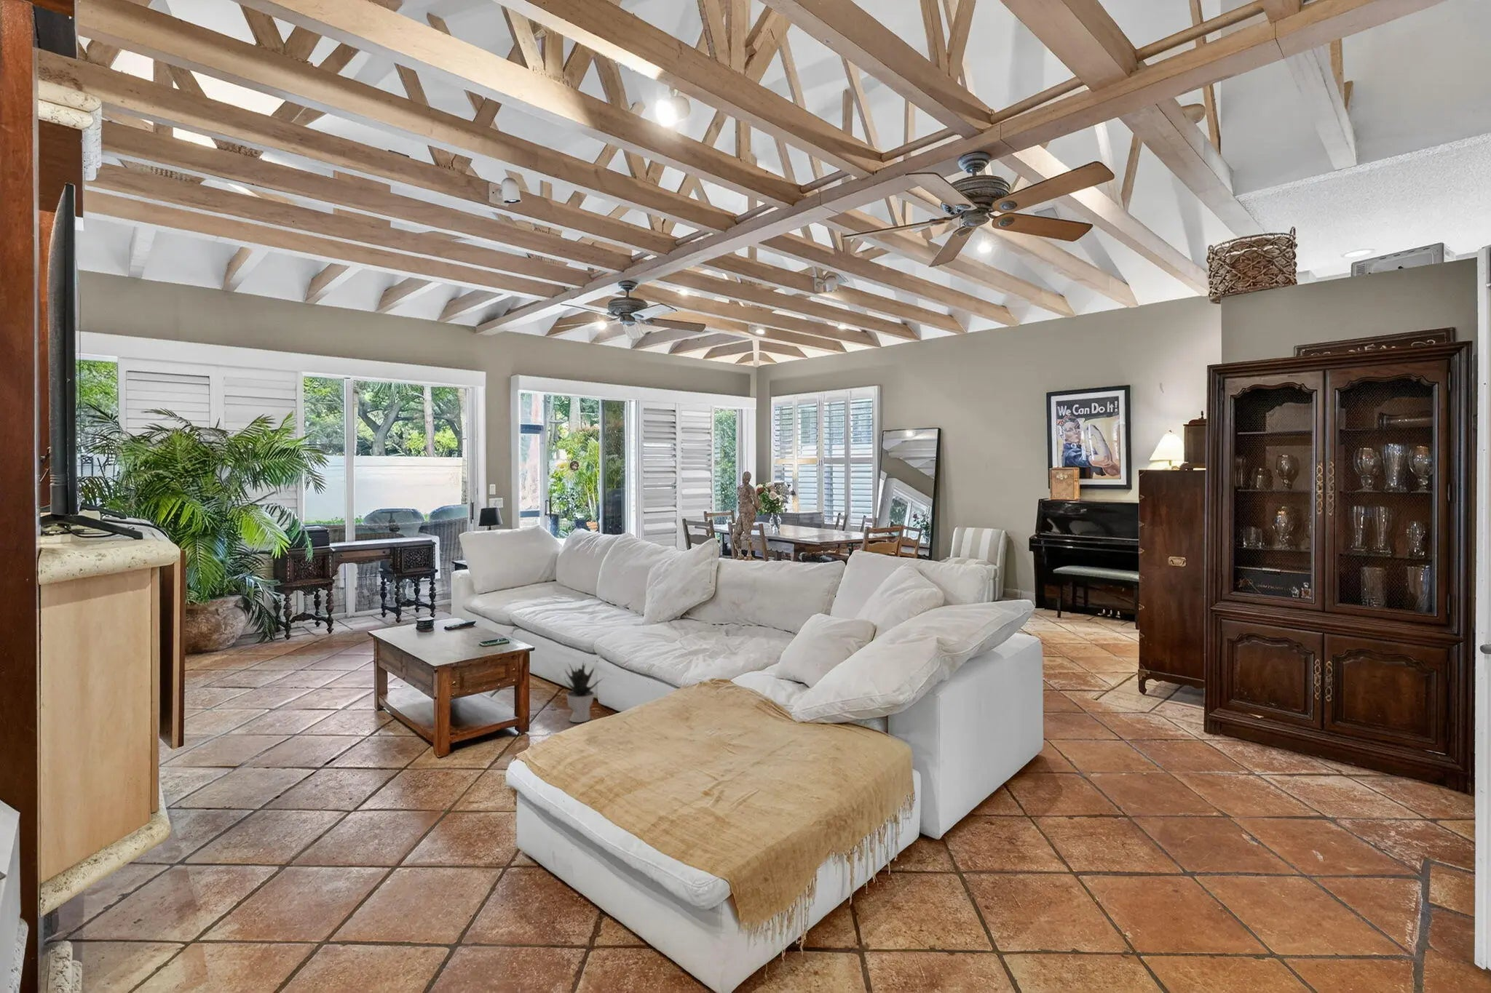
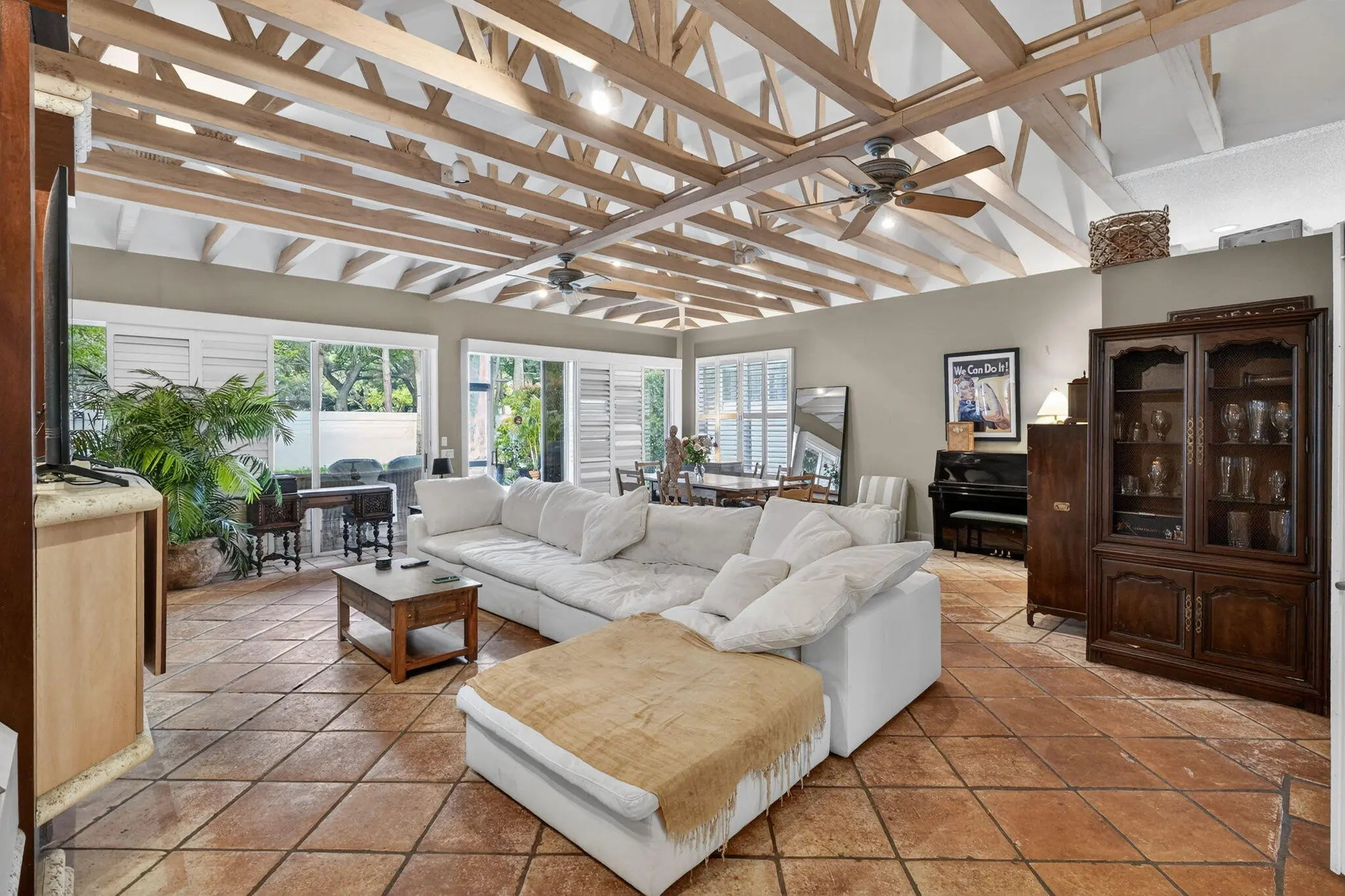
- potted plant [563,661,605,723]
